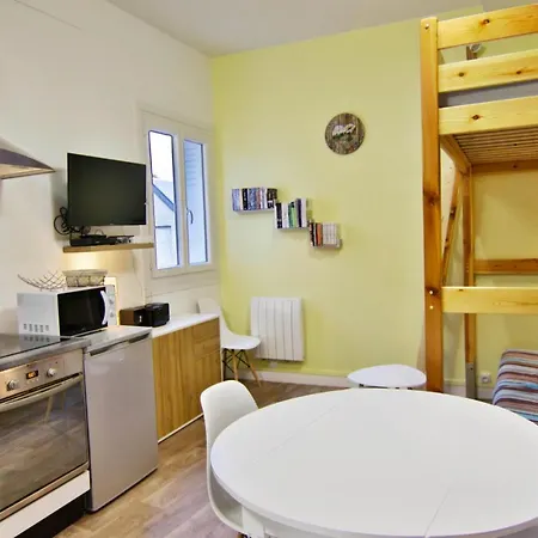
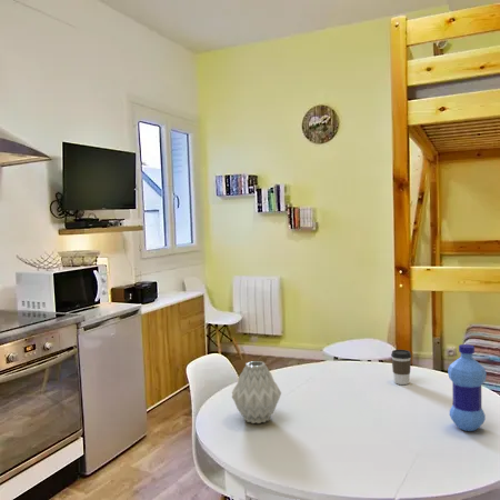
+ coffee cup [390,349,412,386]
+ water bottle [447,343,488,432]
+ vase [231,360,282,424]
